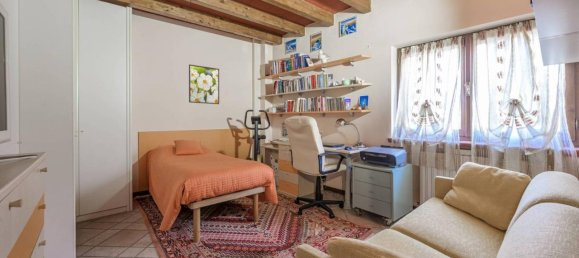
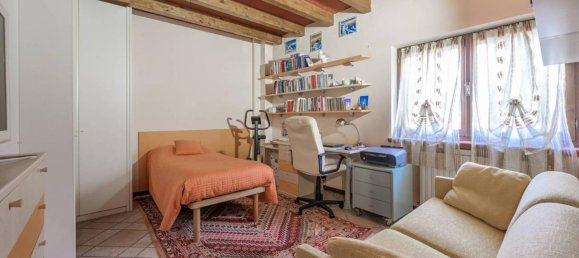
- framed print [188,63,220,105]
